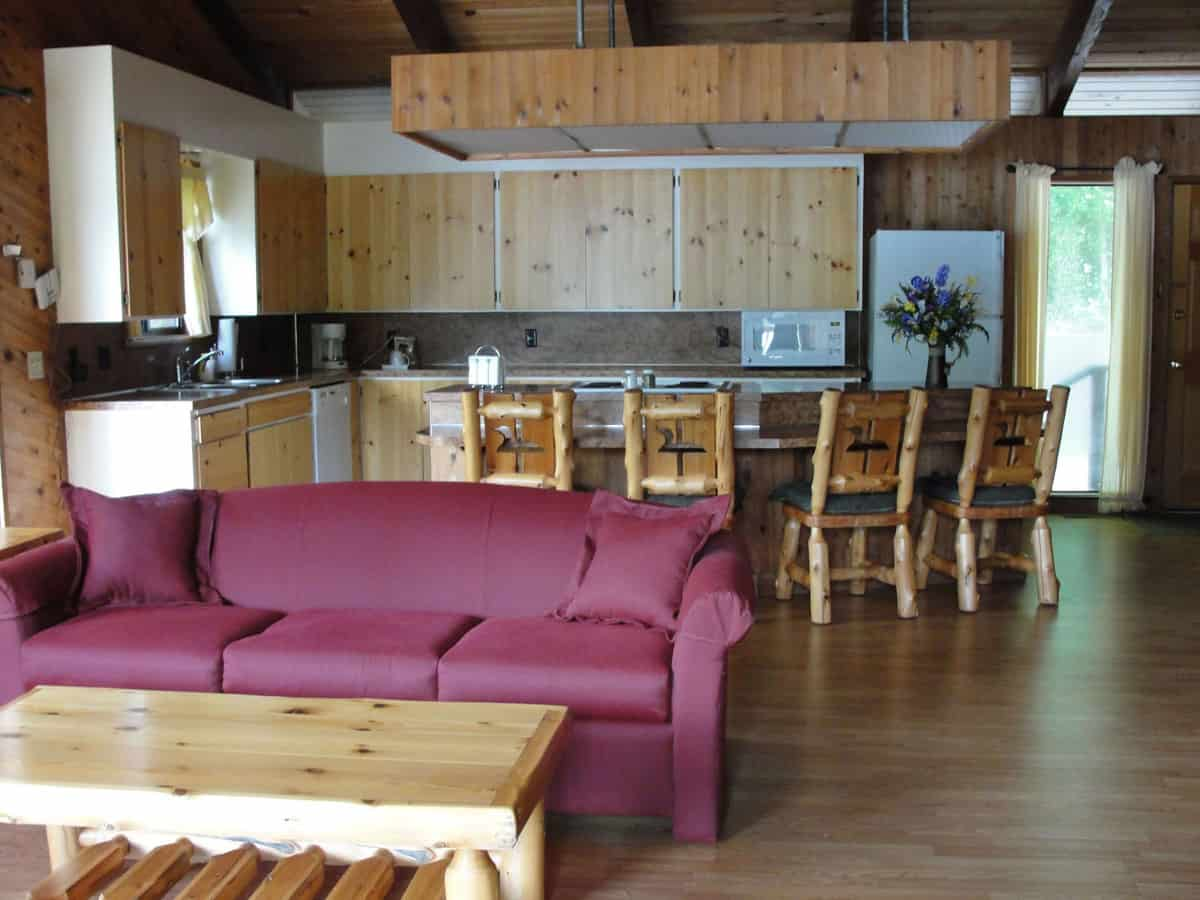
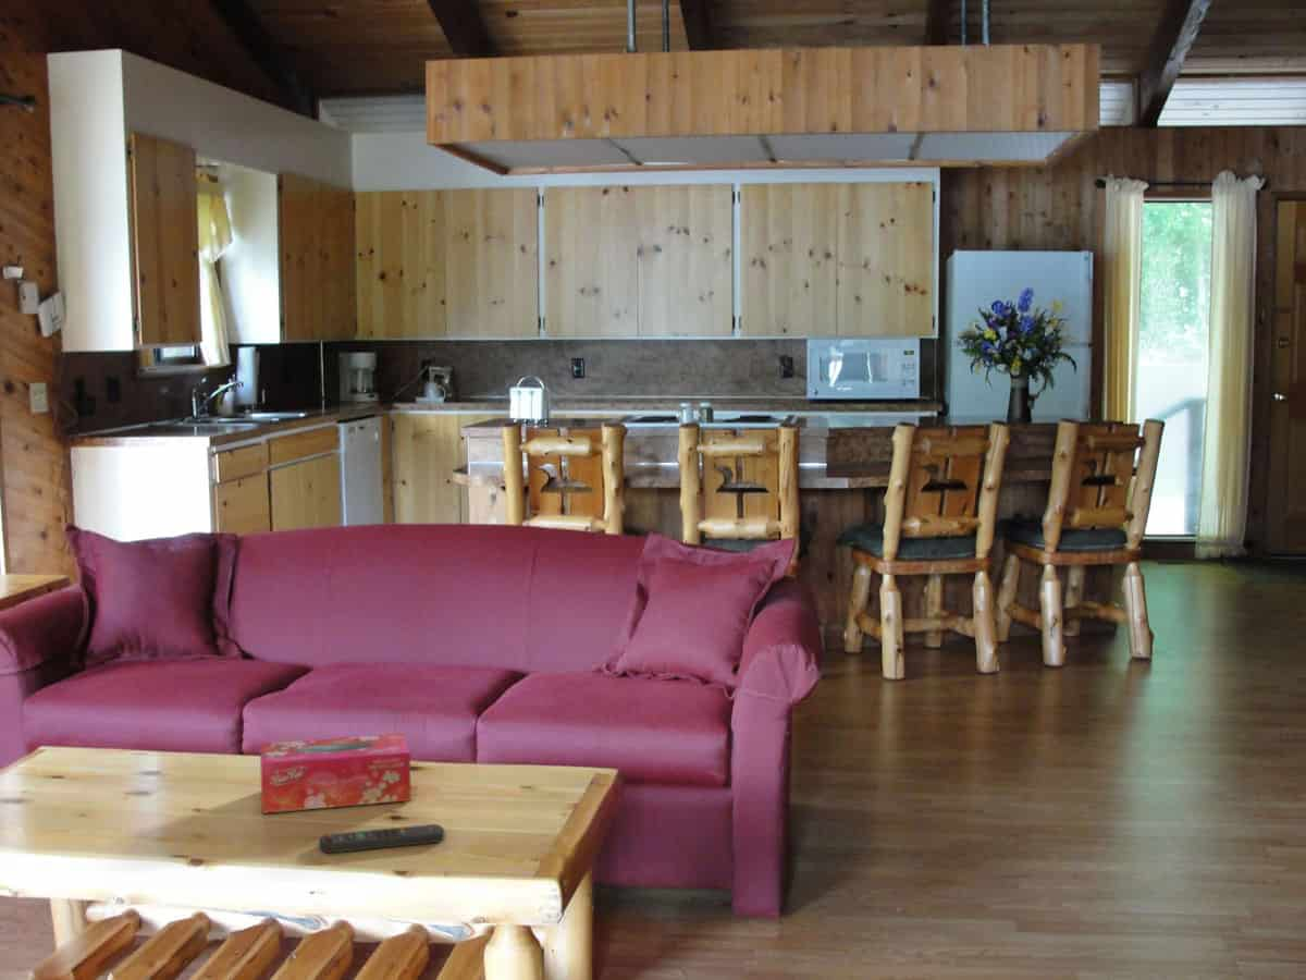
+ remote control [318,823,445,855]
+ tissue box [259,733,412,814]
